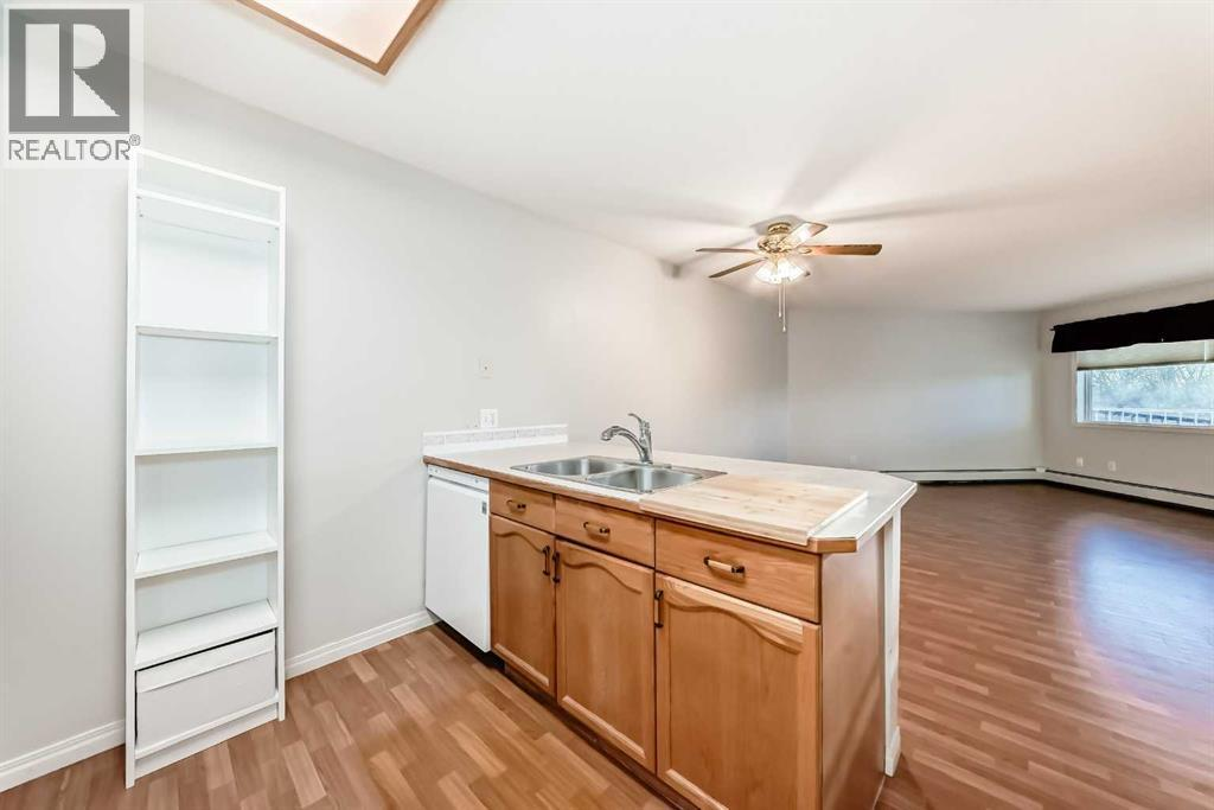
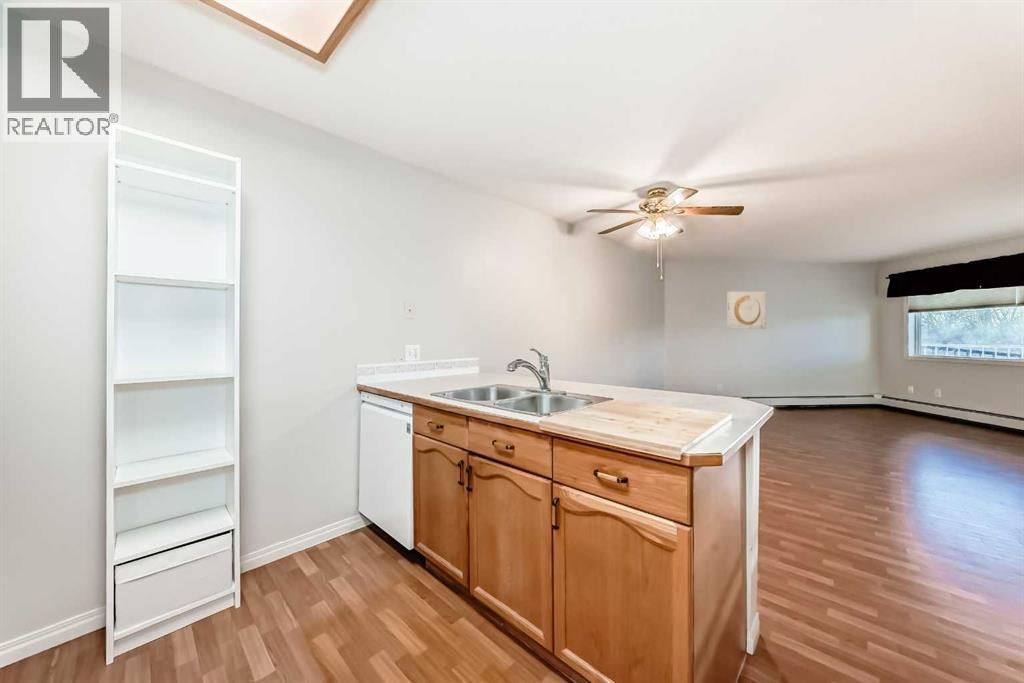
+ wall art [726,290,767,330]
